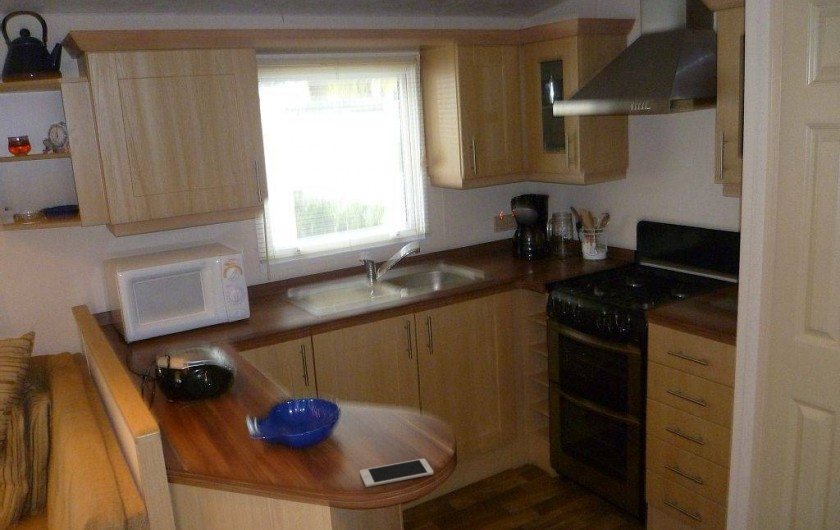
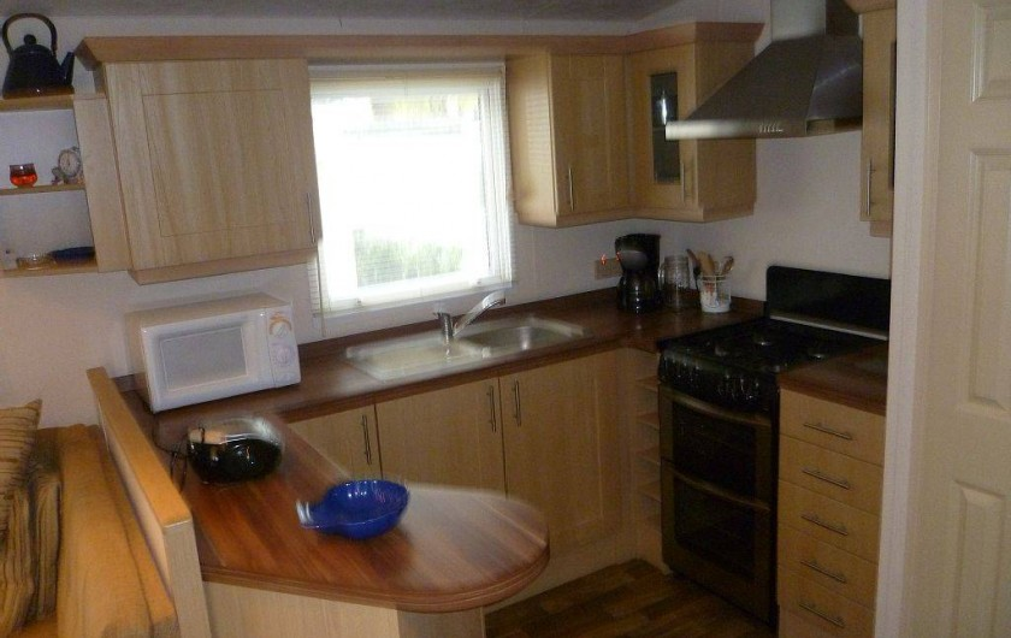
- cell phone [359,458,435,488]
